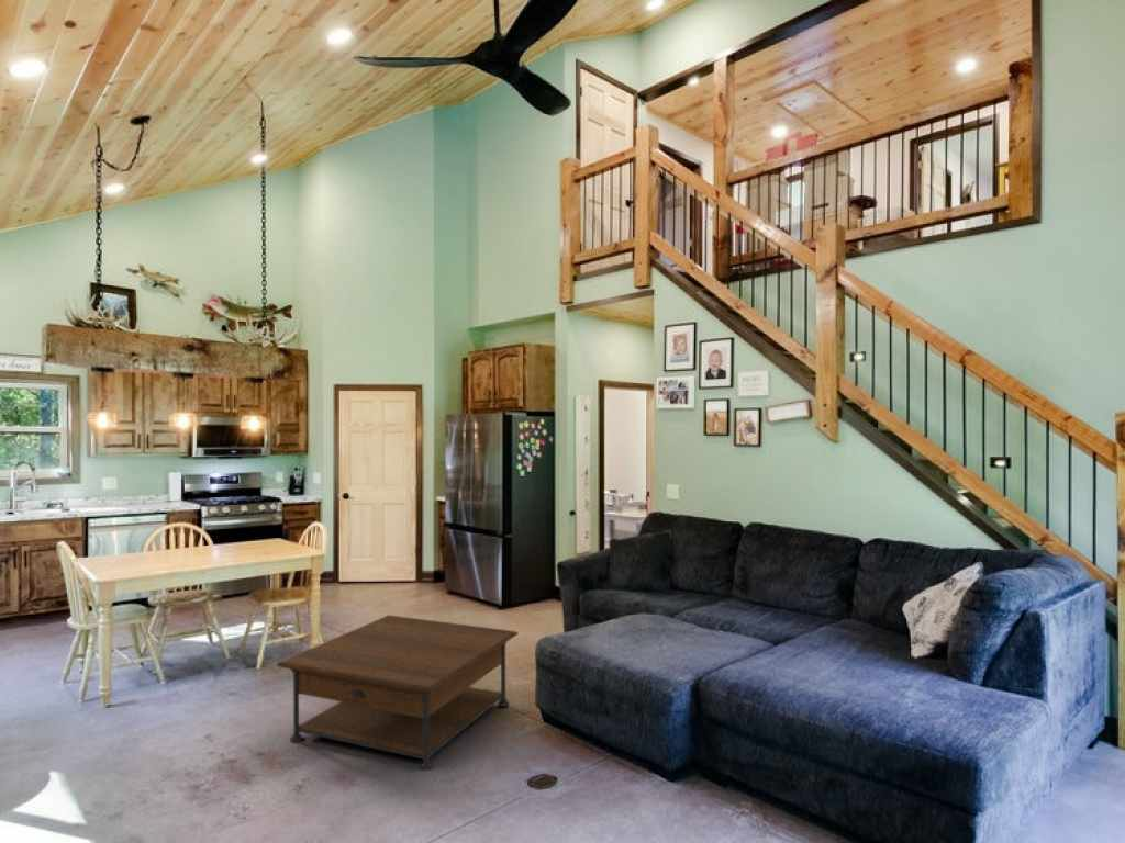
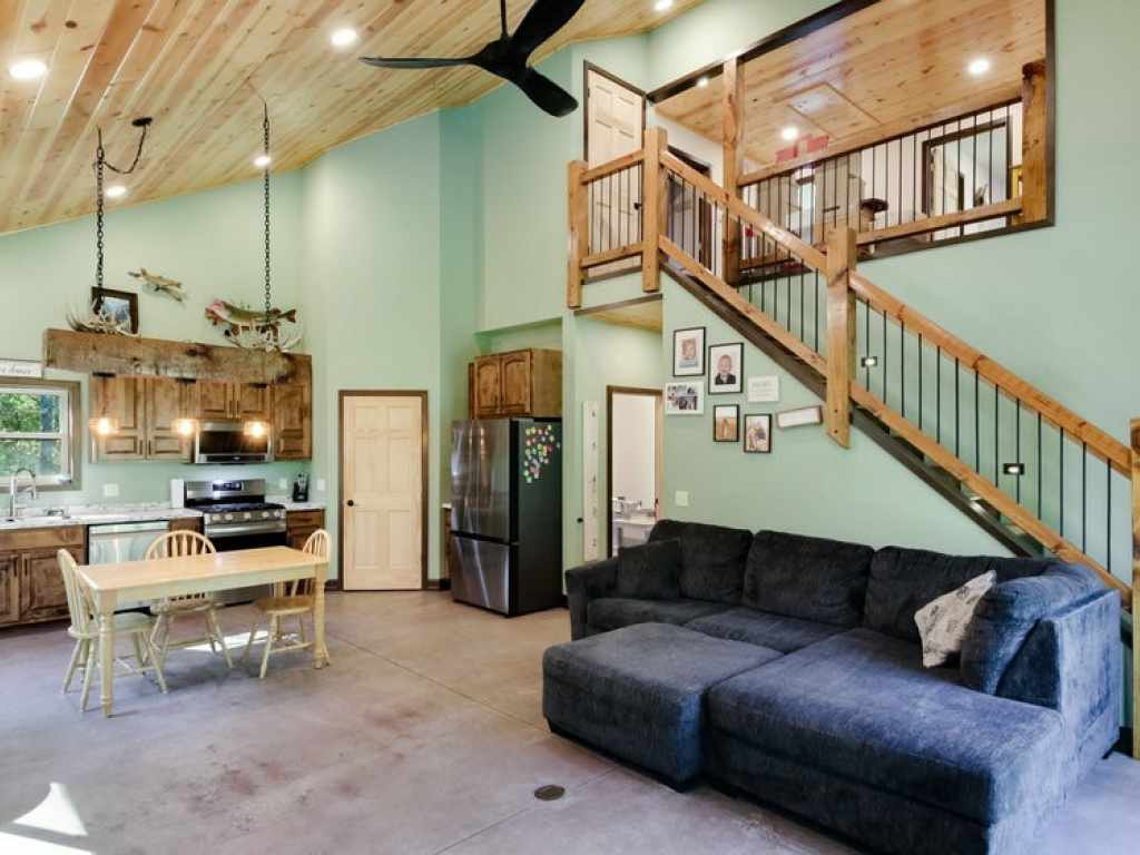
- coffee table [276,614,520,772]
